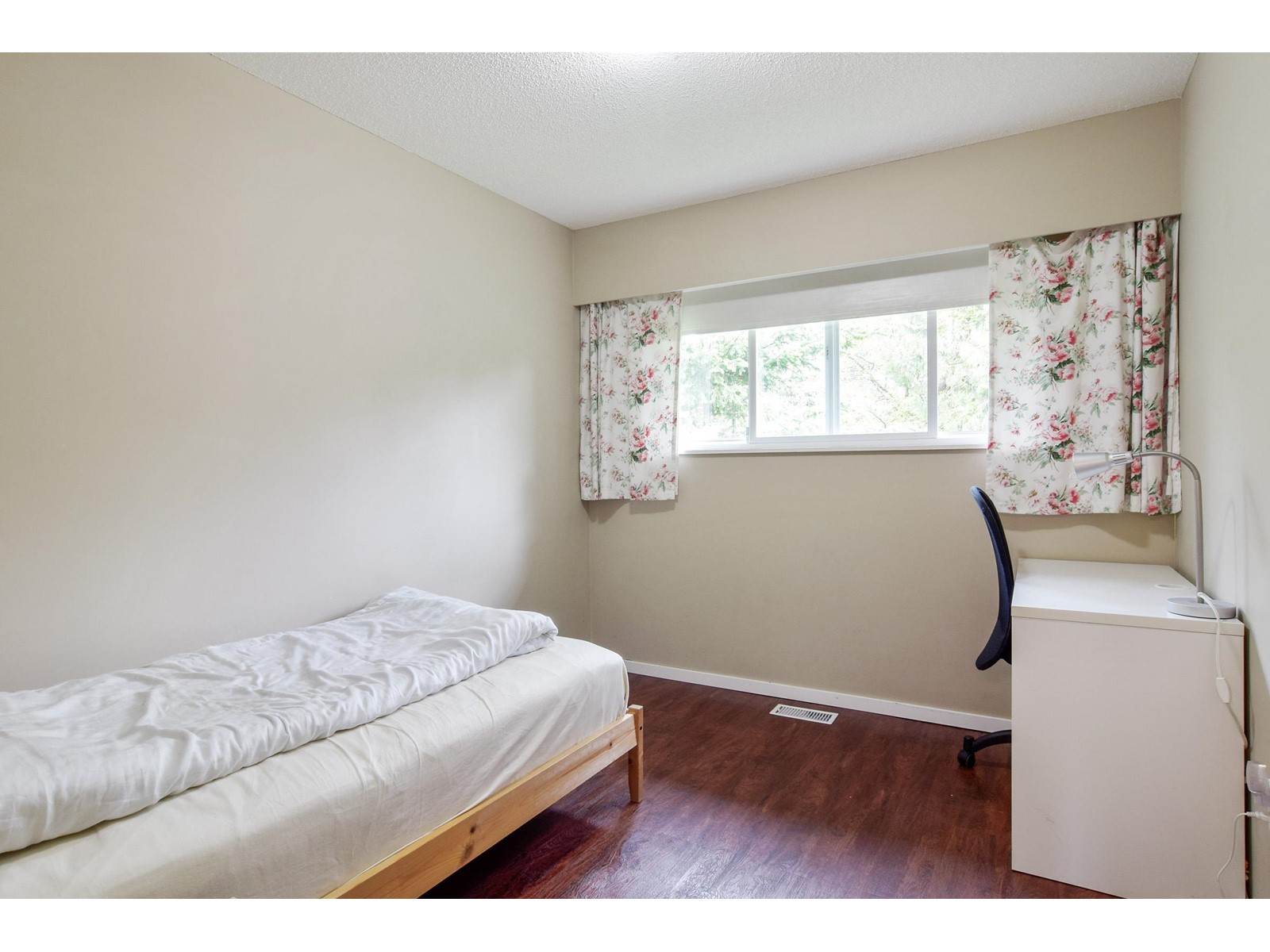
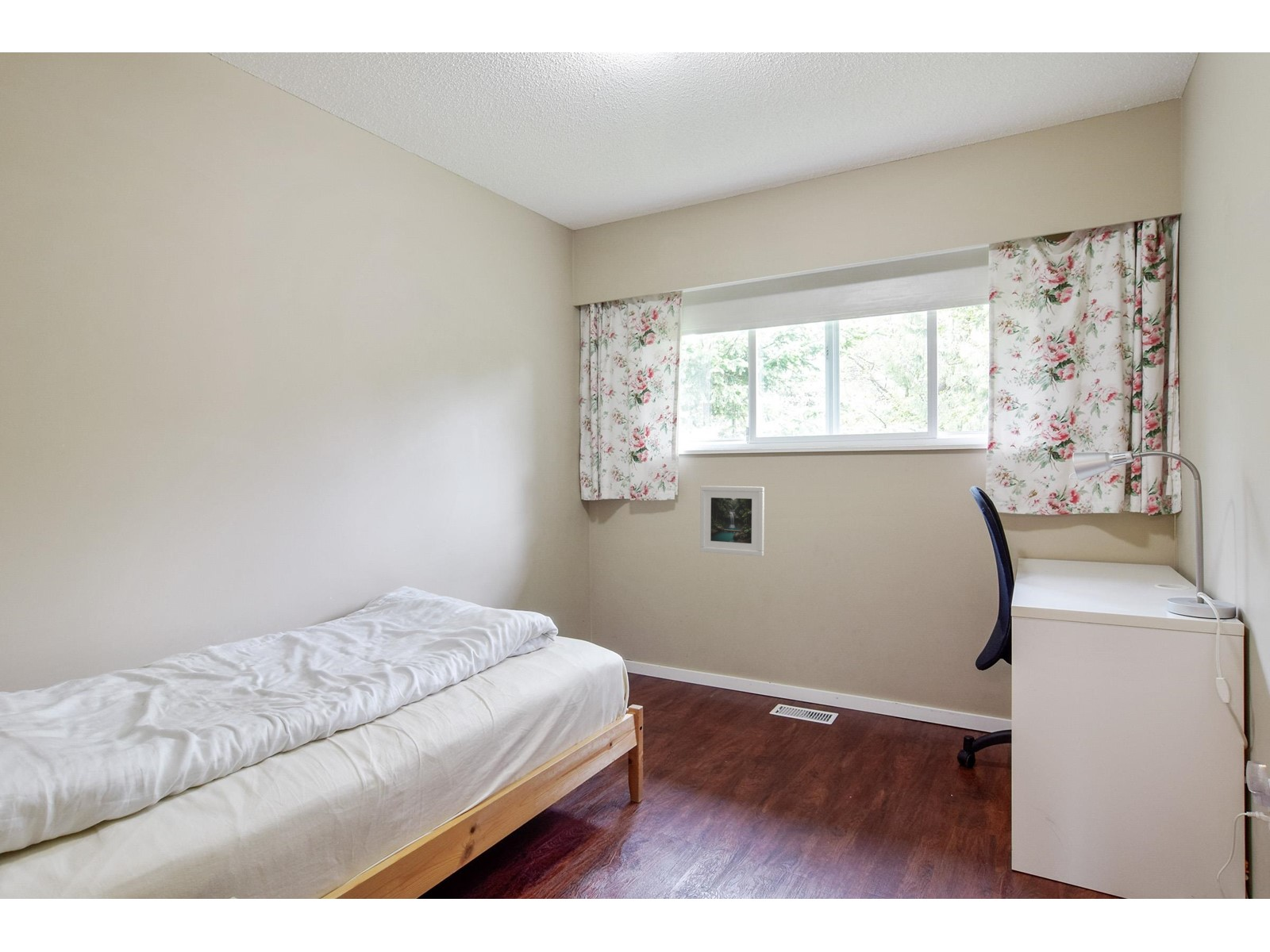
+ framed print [699,485,765,557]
